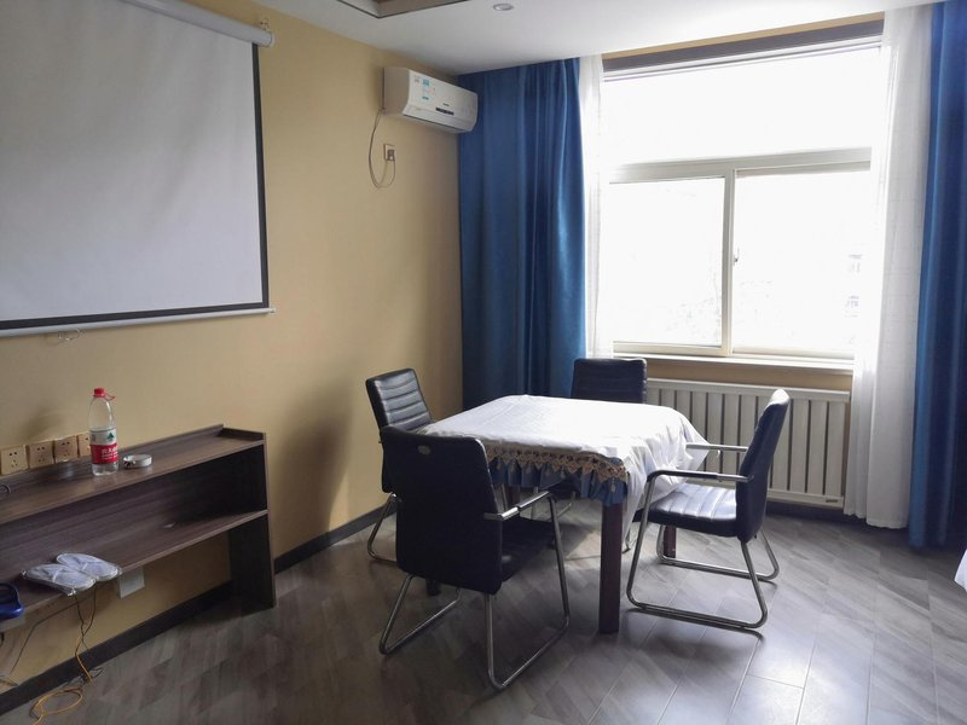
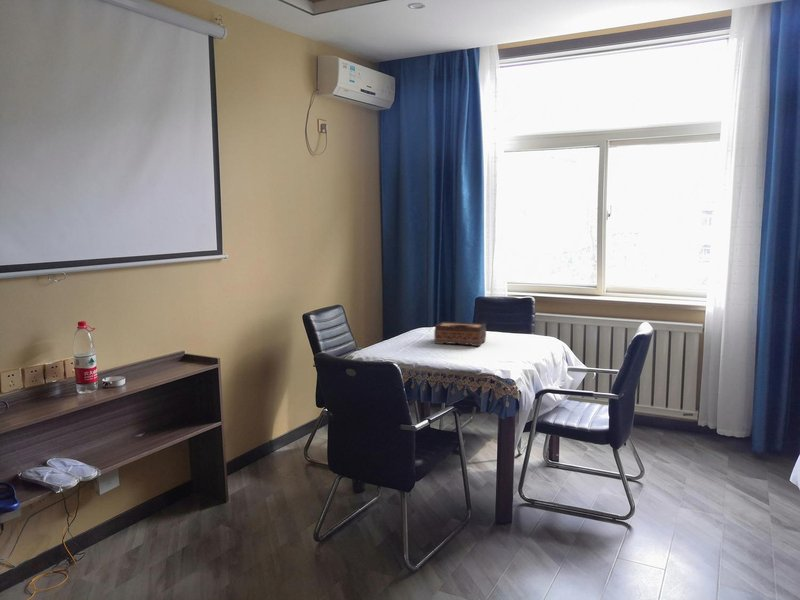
+ tissue box [433,321,487,347]
